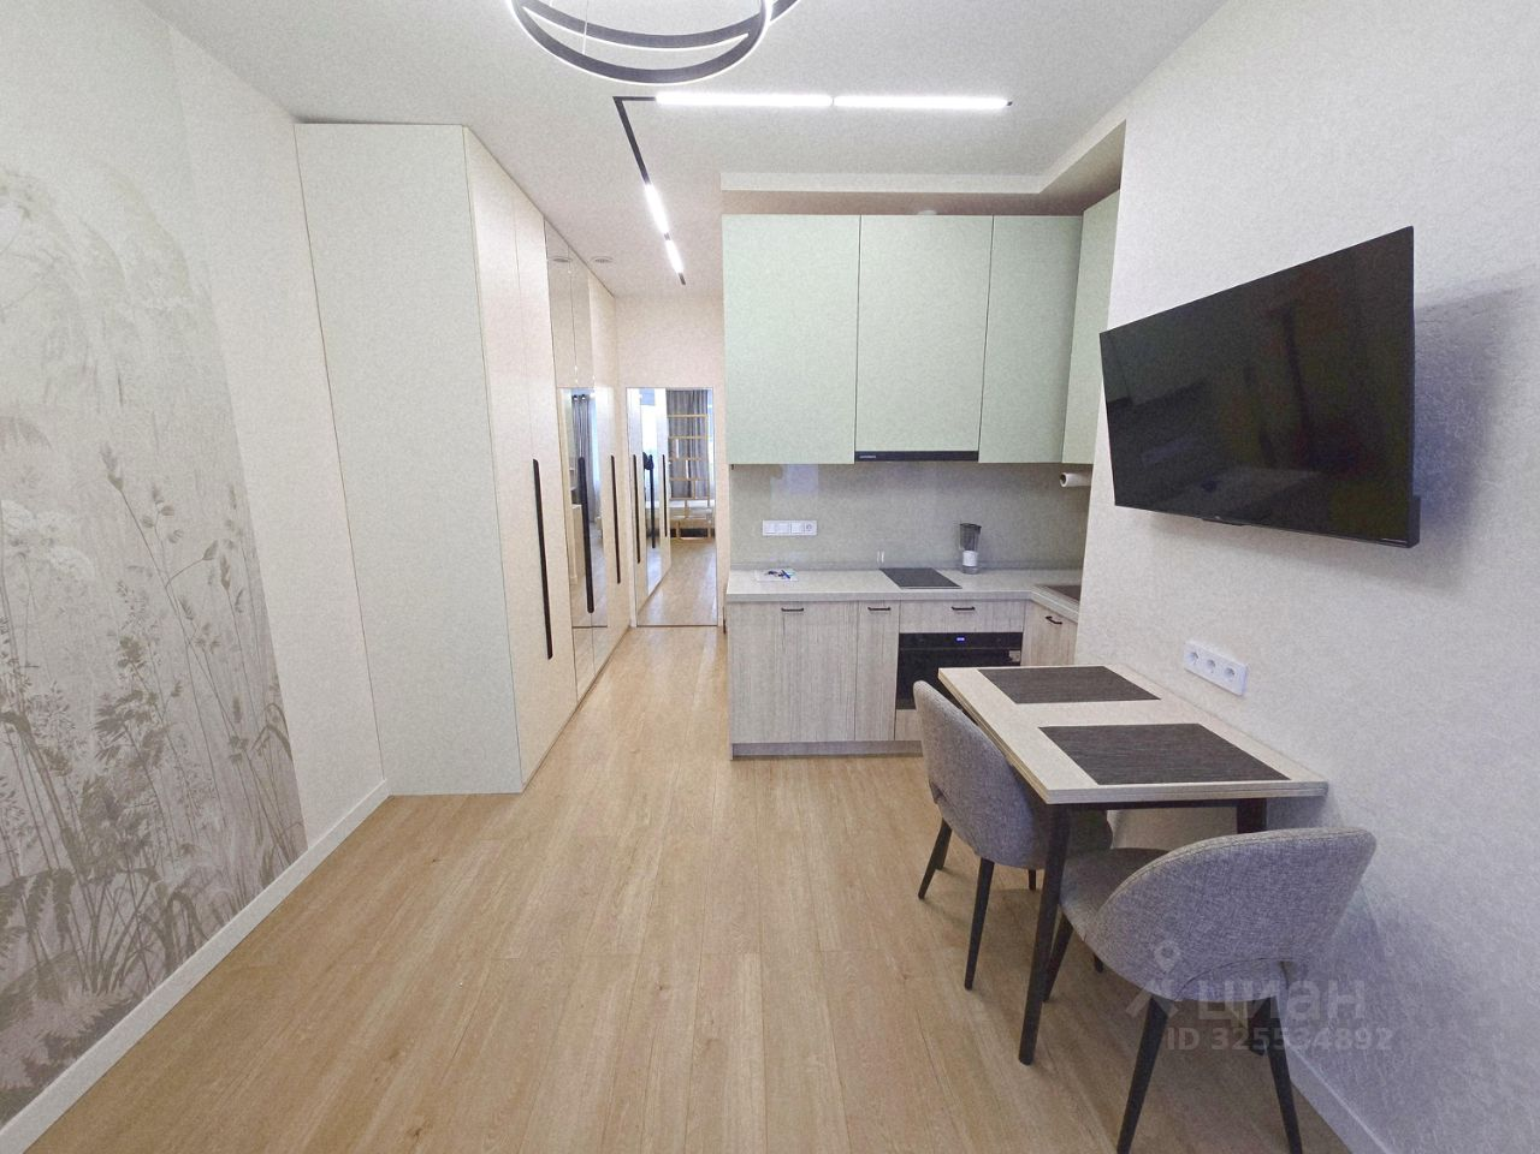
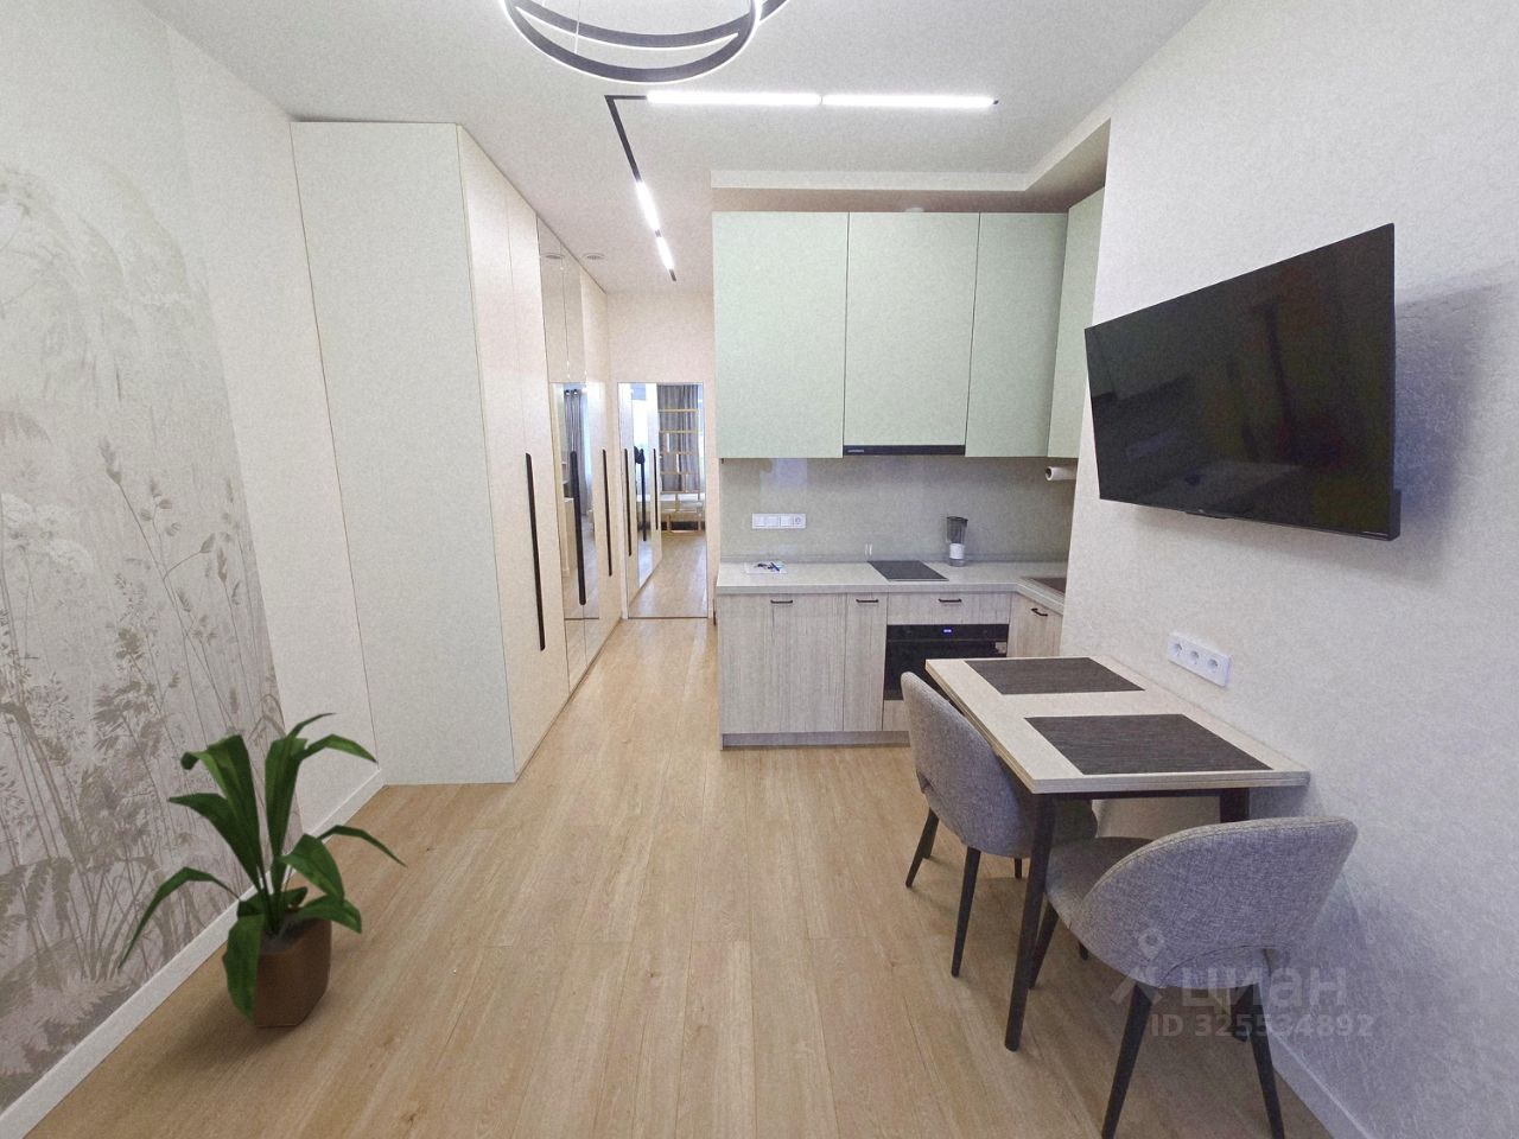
+ house plant [116,712,410,1029]
